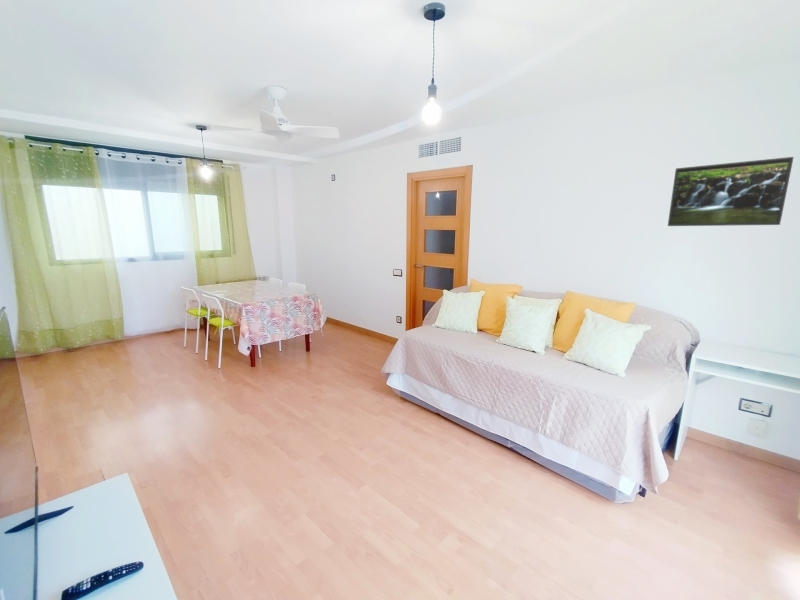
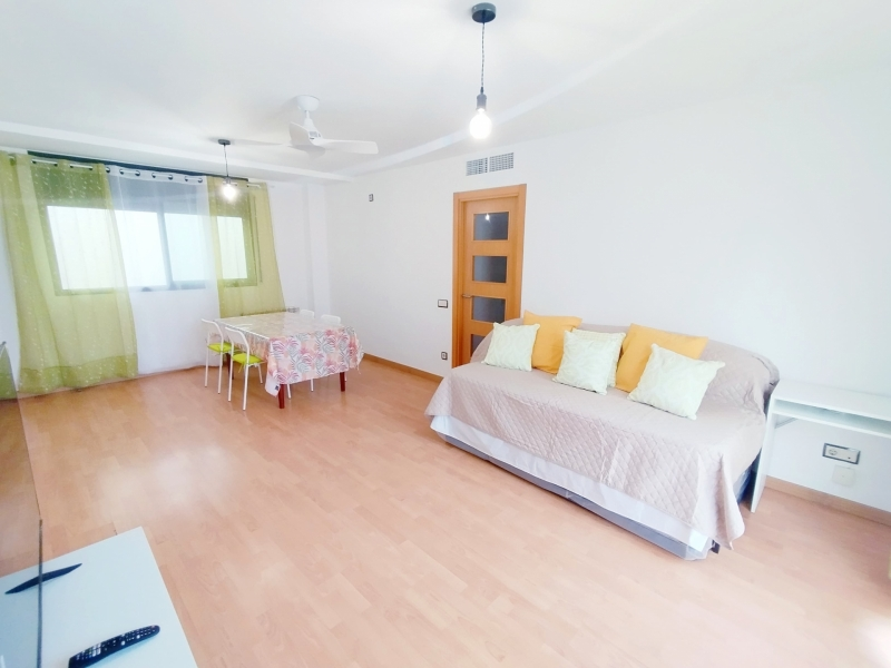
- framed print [667,156,795,227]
